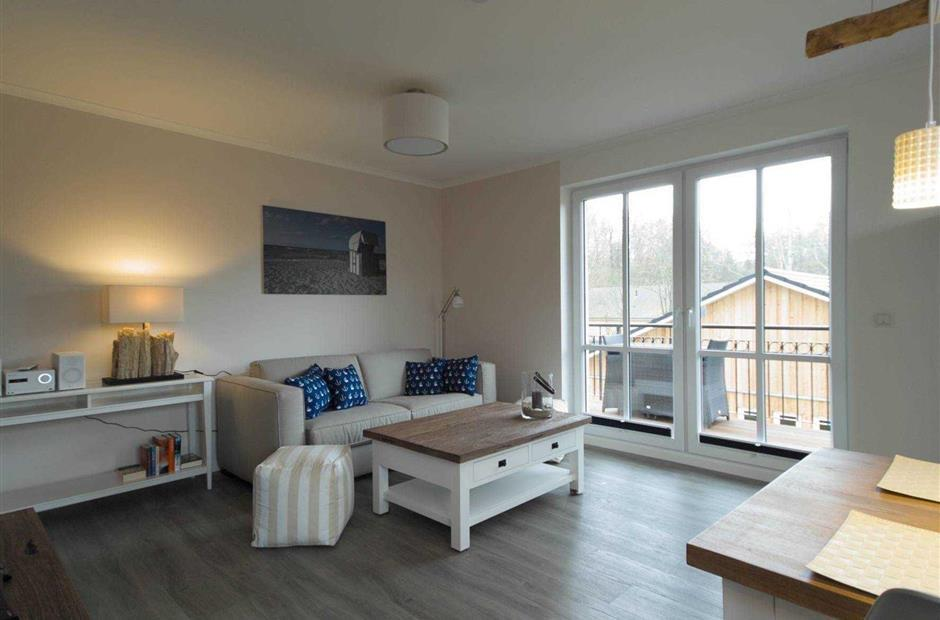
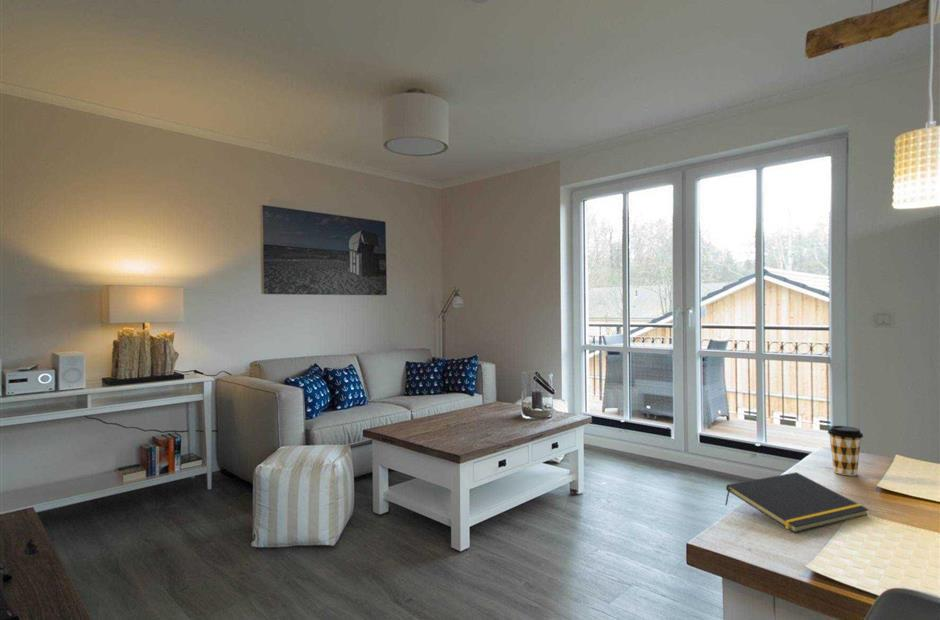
+ coffee cup [827,425,864,477]
+ notepad [724,471,870,534]
